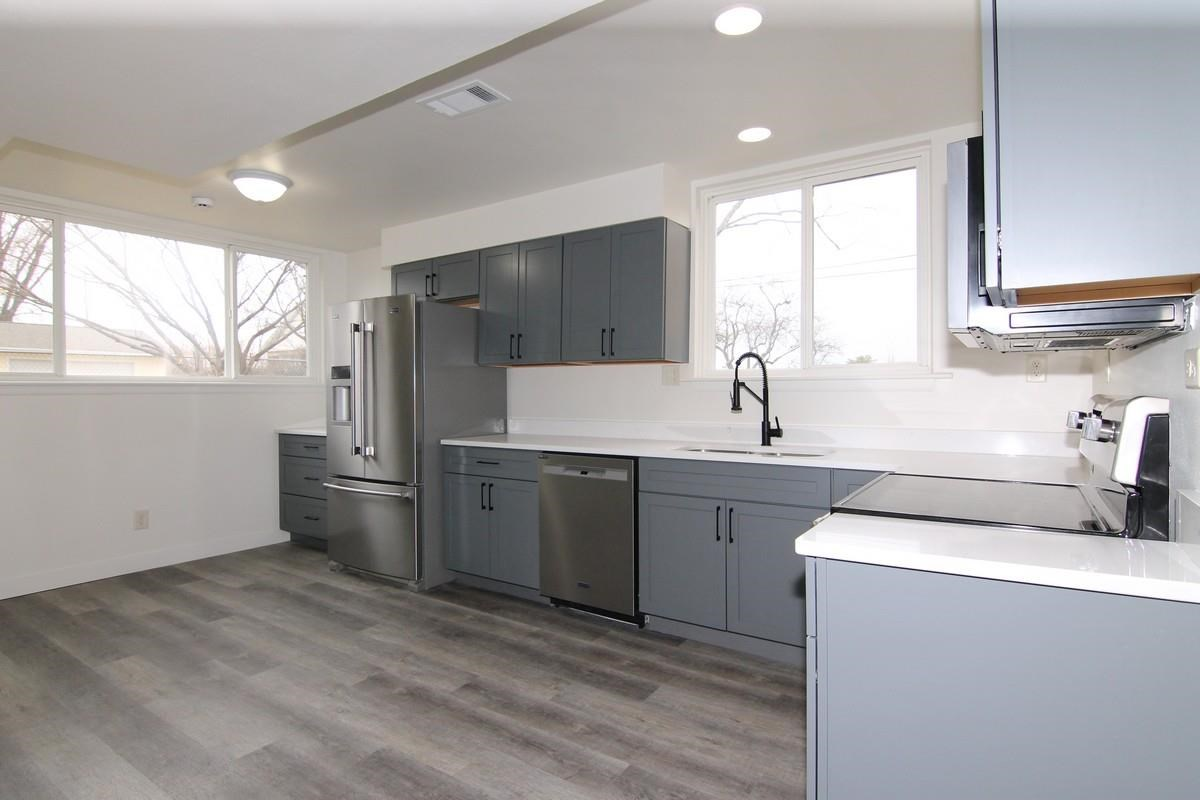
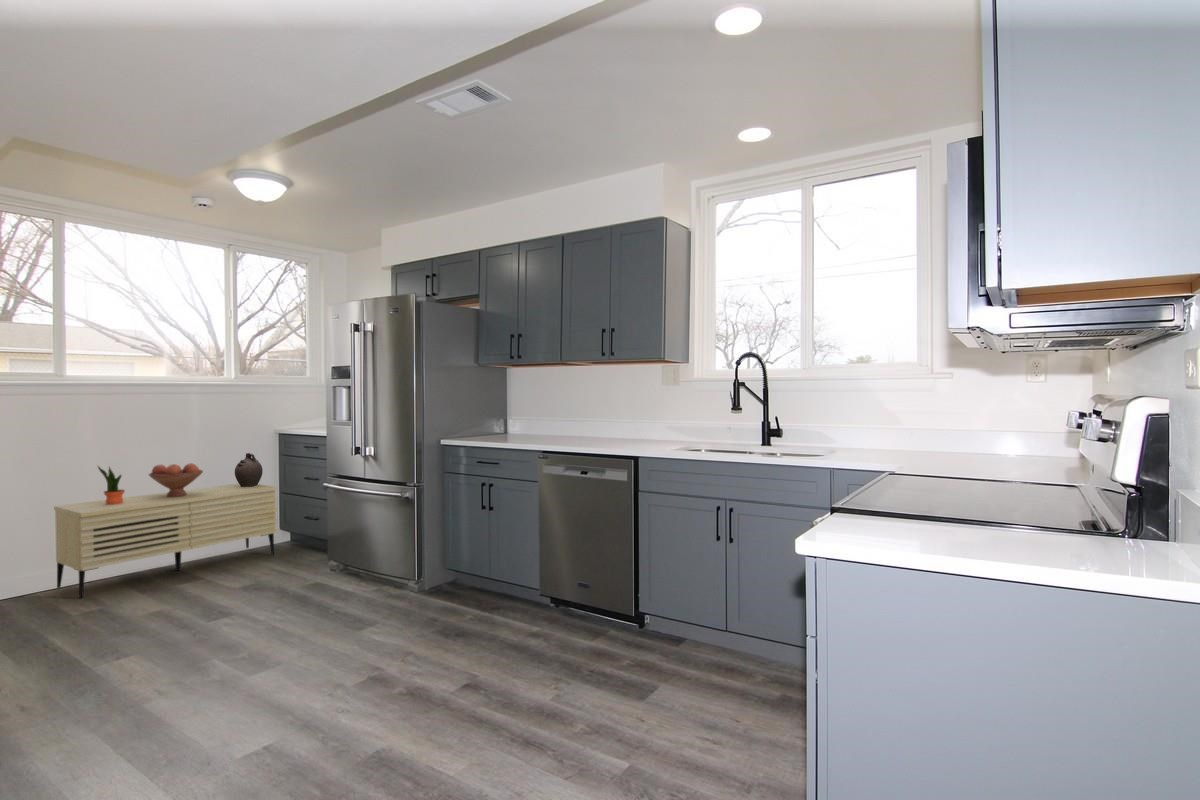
+ sideboard [53,483,278,599]
+ ceramic jug [234,452,264,487]
+ fruit bowl [148,462,204,497]
+ potted plant [96,464,126,505]
